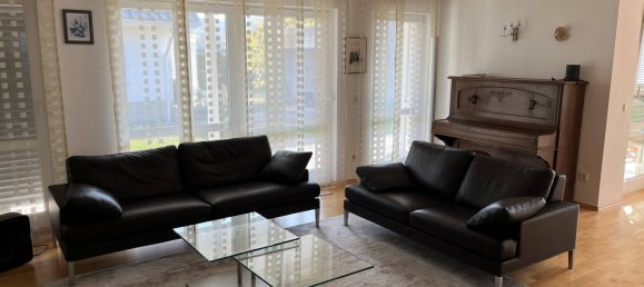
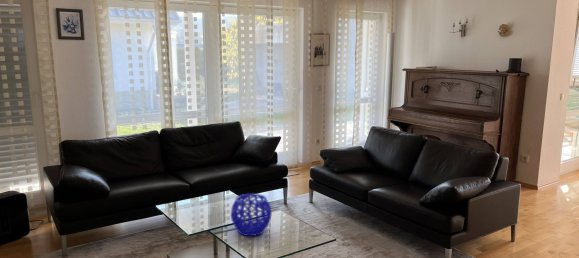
+ decorative bowl [230,193,273,237]
